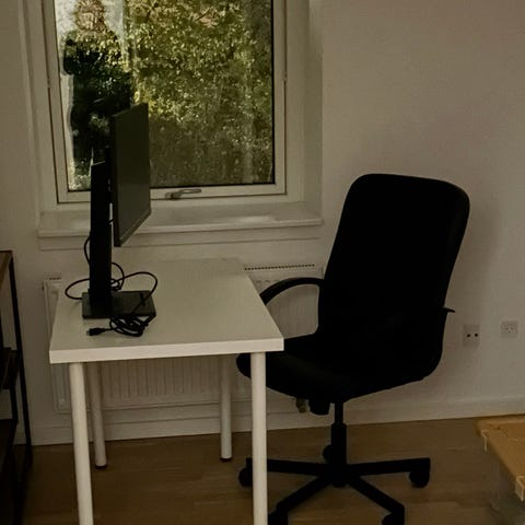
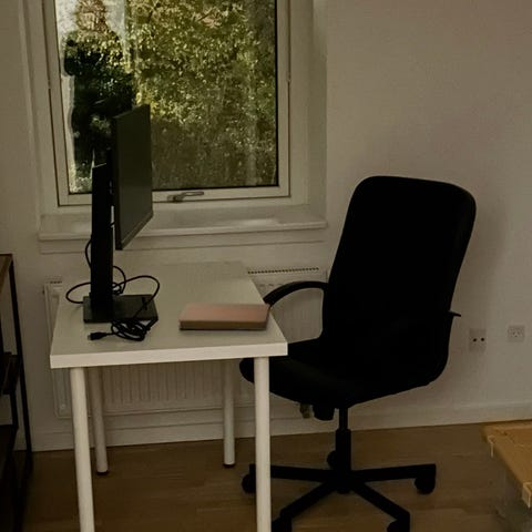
+ notebook [177,301,272,331]
